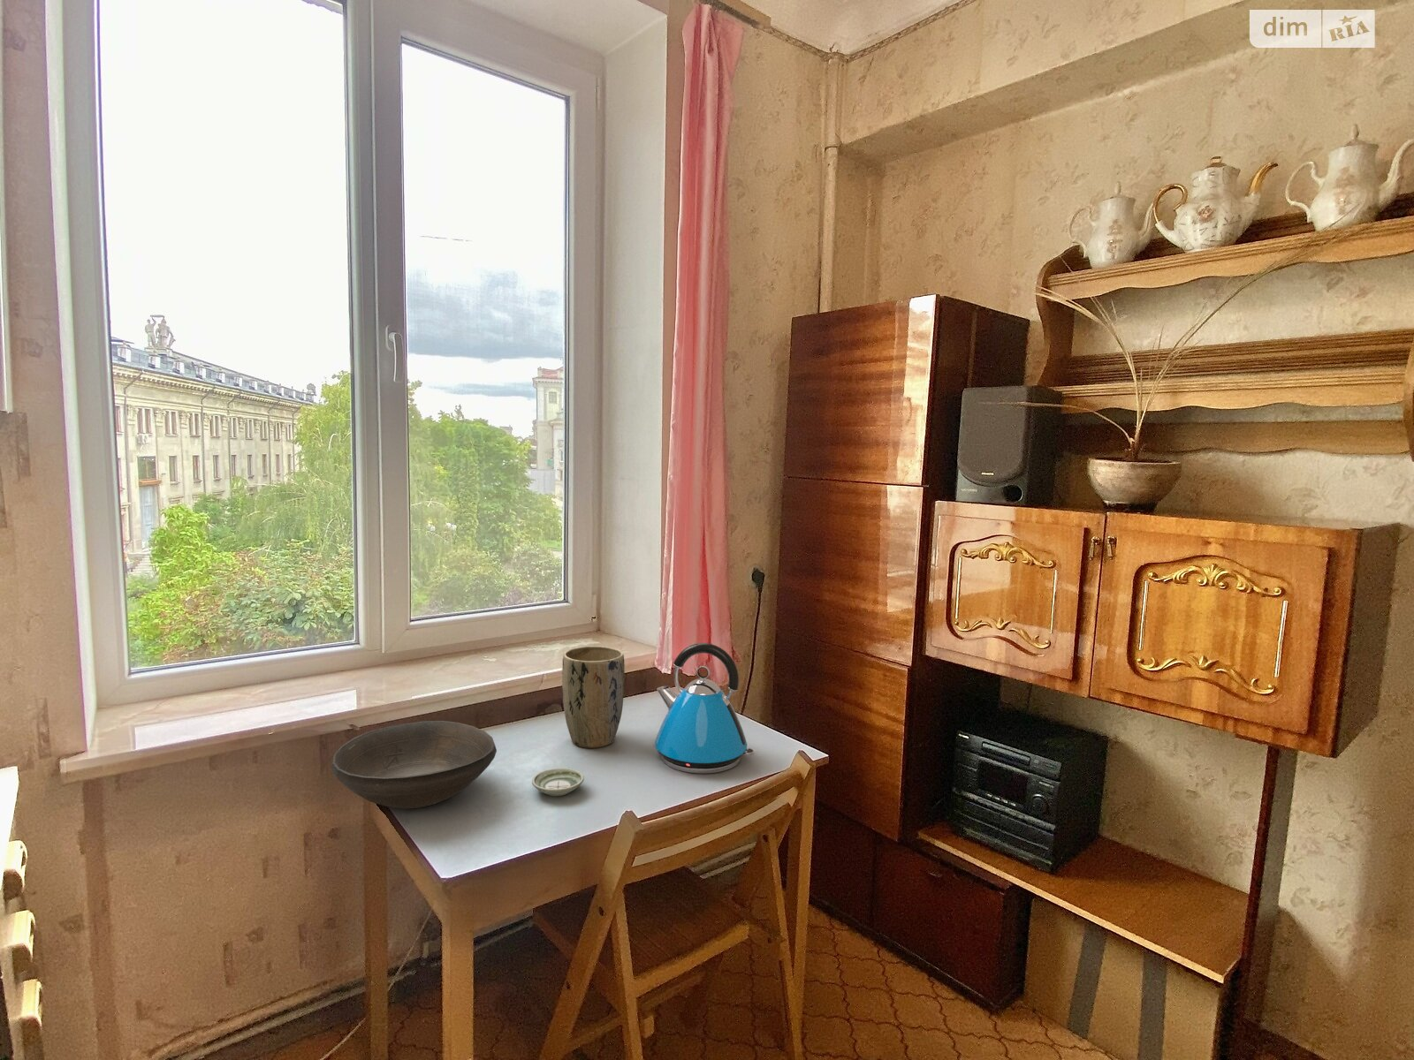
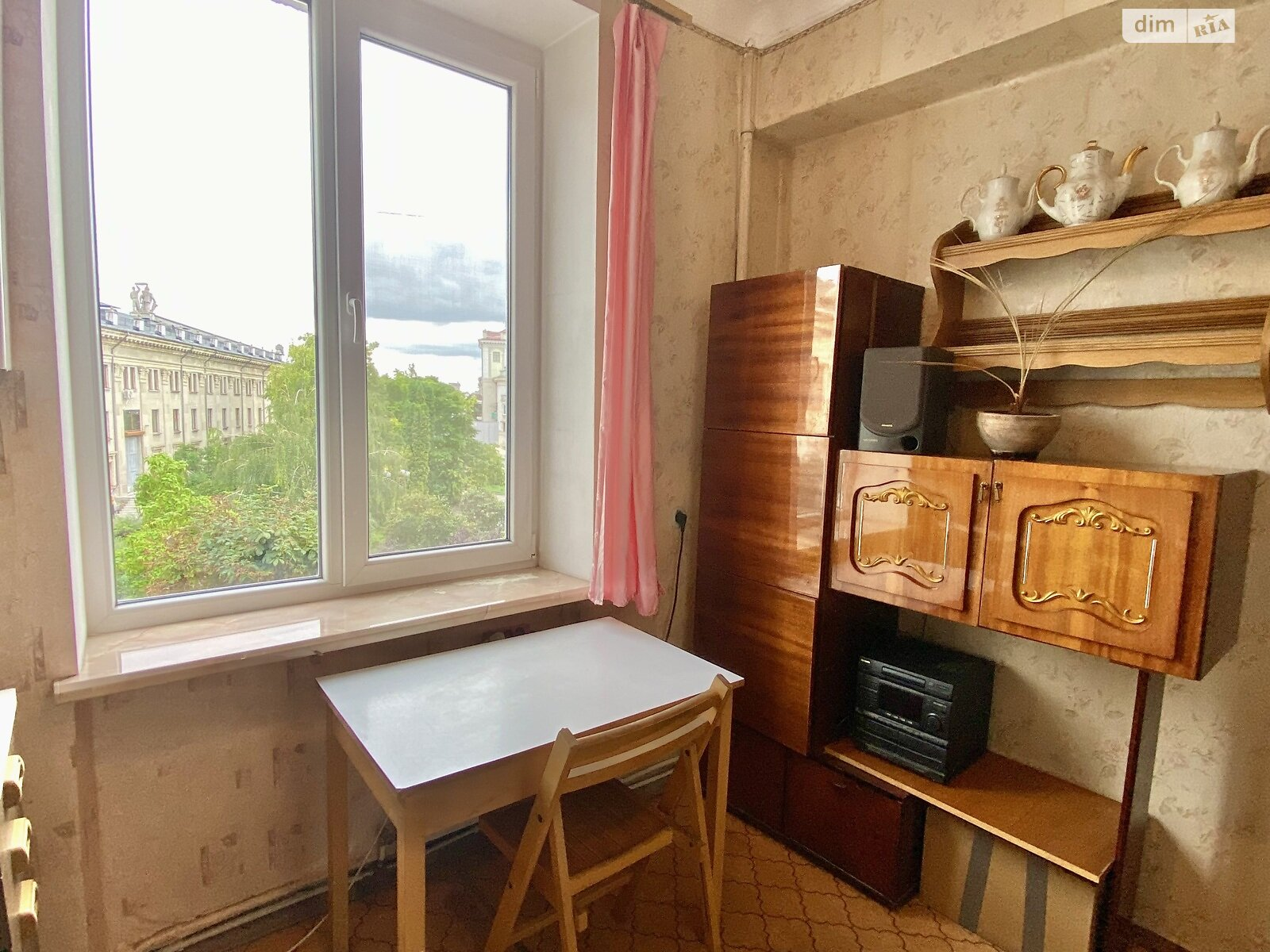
- plant pot [561,645,626,749]
- saucer [531,767,585,797]
- bowl [331,720,498,809]
- kettle [654,642,756,775]
